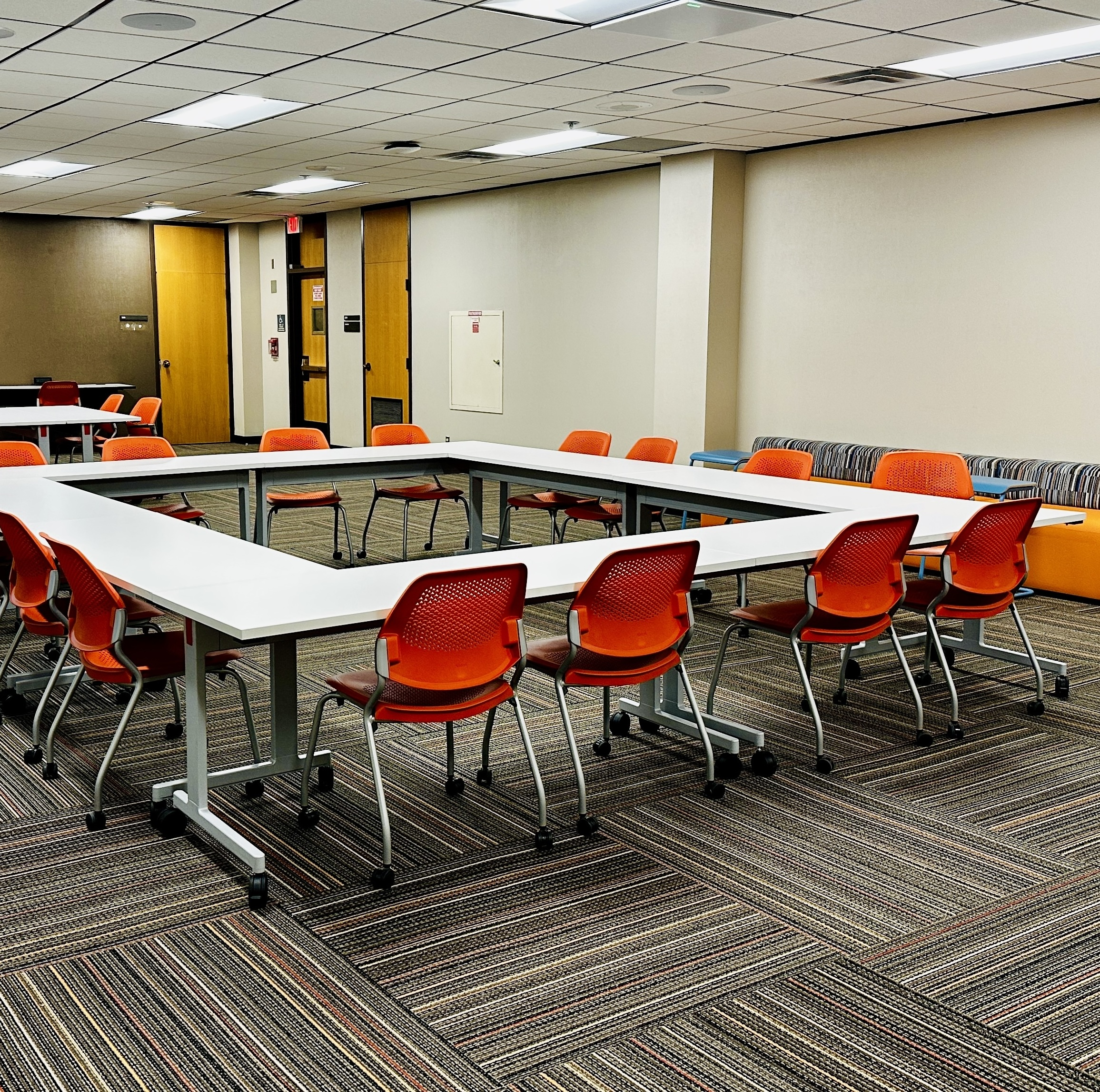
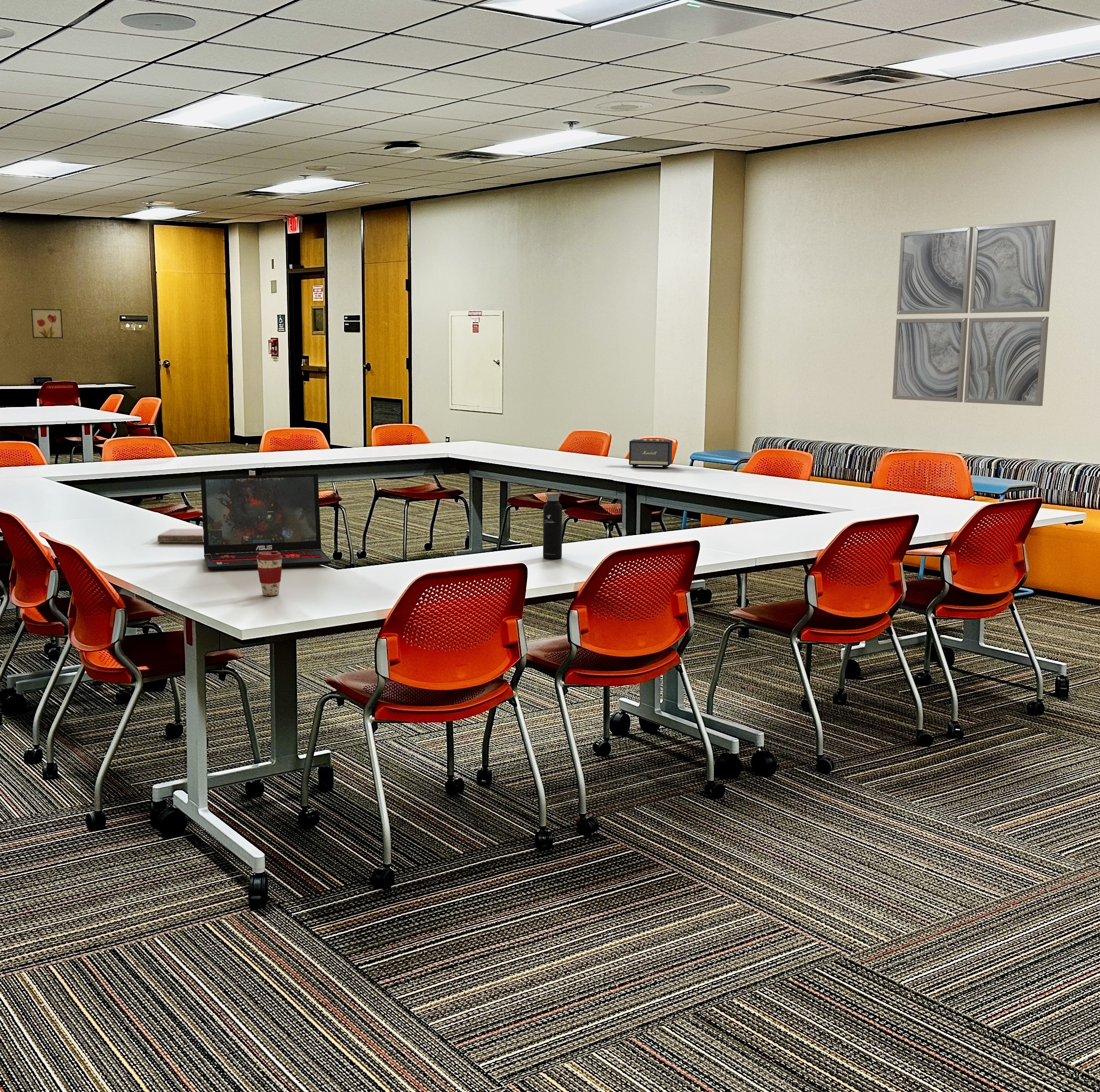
+ wall art [30,308,63,339]
+ wall art [892,219,1056,407]
+ laptop [200,473,332,571]
+ notebook [157,528,204,543]
+ water bottle [543,486,563,559]
+ coffee cup [256,551,283,596]
+ speaker [629,439,673,468]
